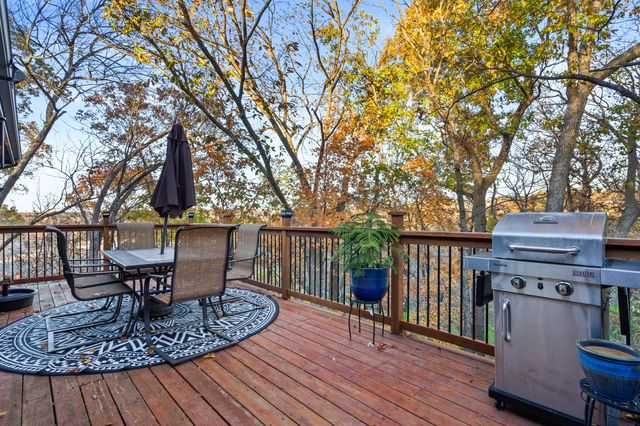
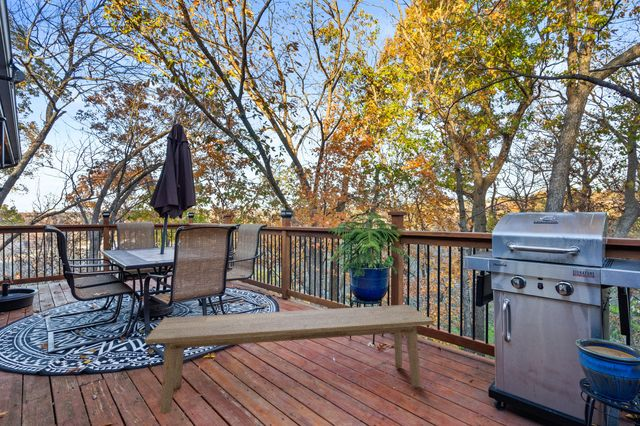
+ bench [144,304,435,415]
